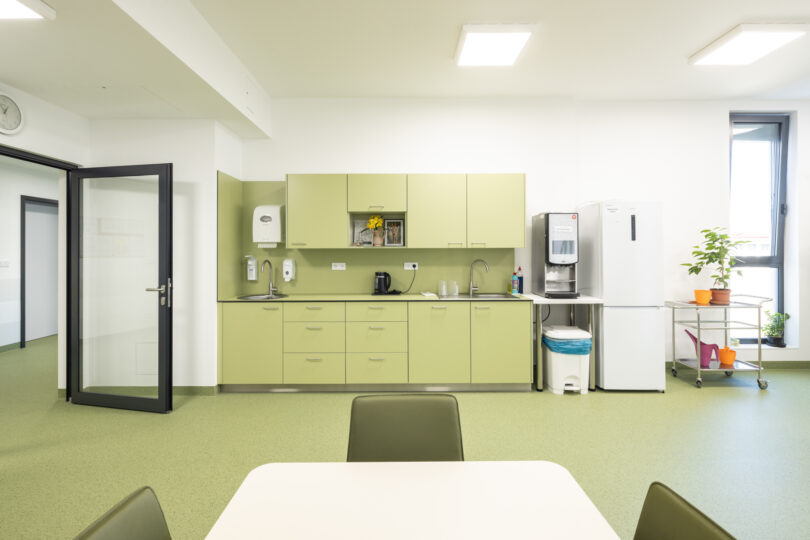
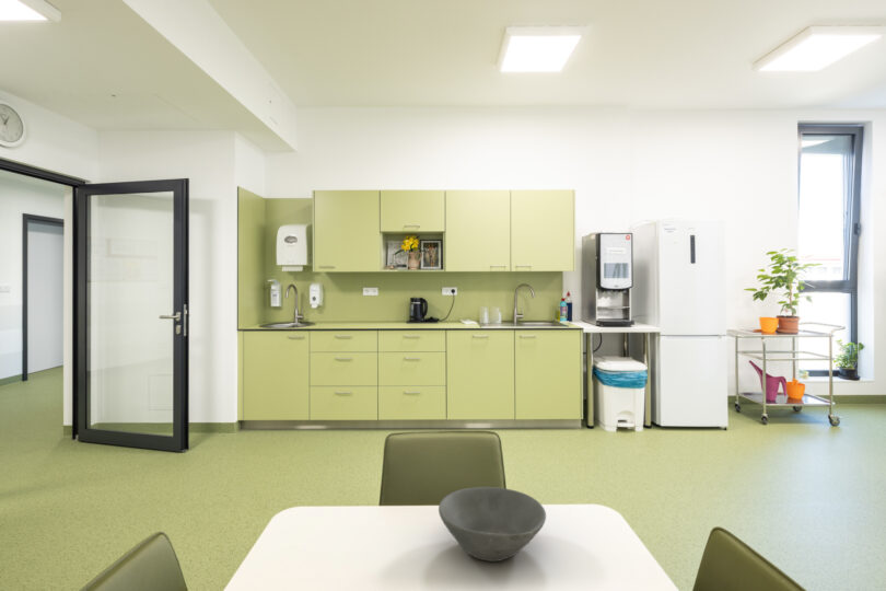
+ bowl [438,486,547,563]
